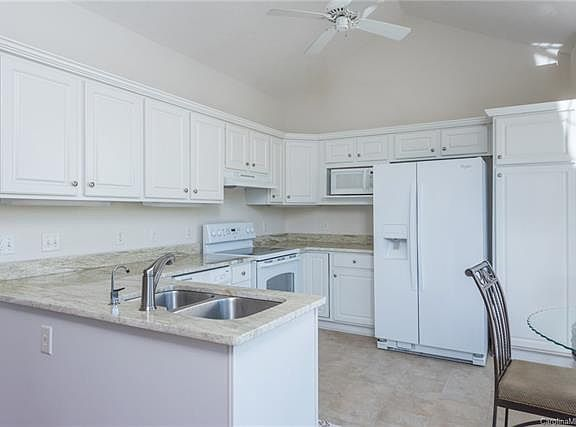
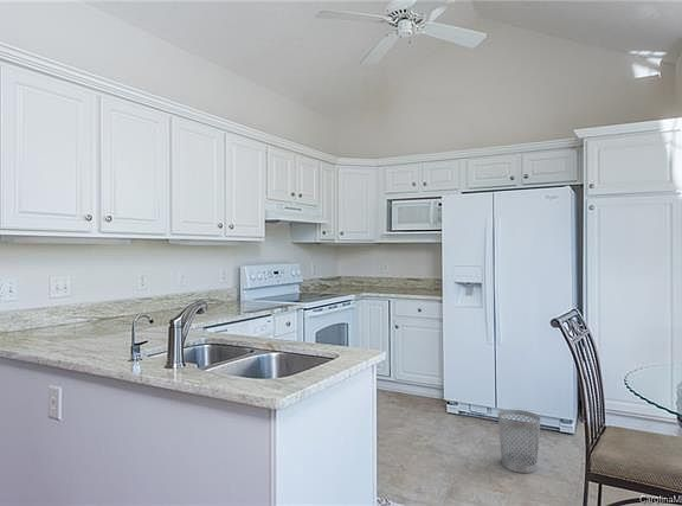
+ wastebasket [497,409,542,474]
